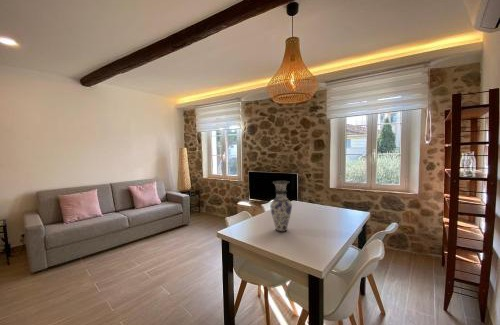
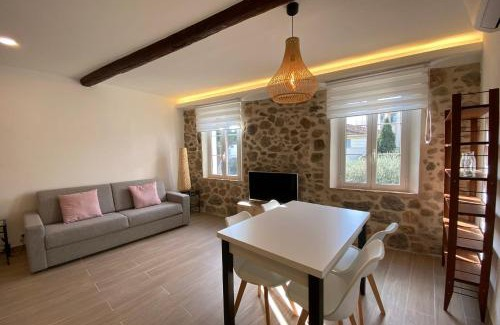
- vase [269,180,293,233]
